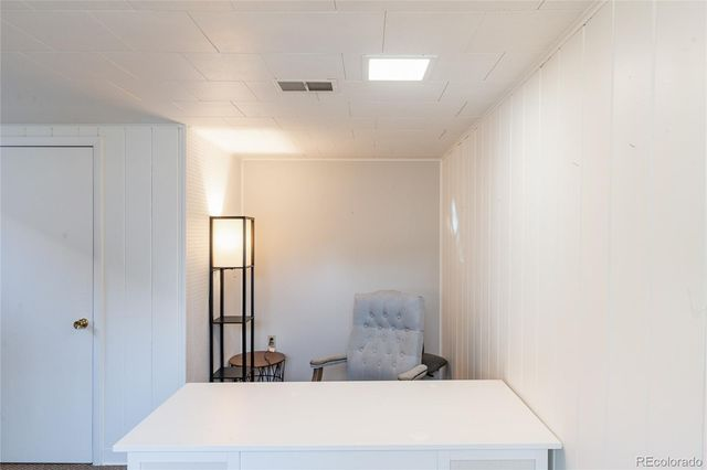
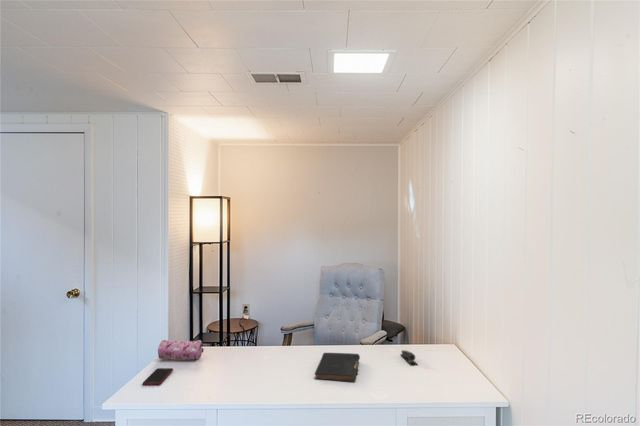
+ book [314,352,361,383]
+ stapler [399,349,419,367]
+ pencil case [157,339,204,361]
+ cell phone [142,367,174,386]
